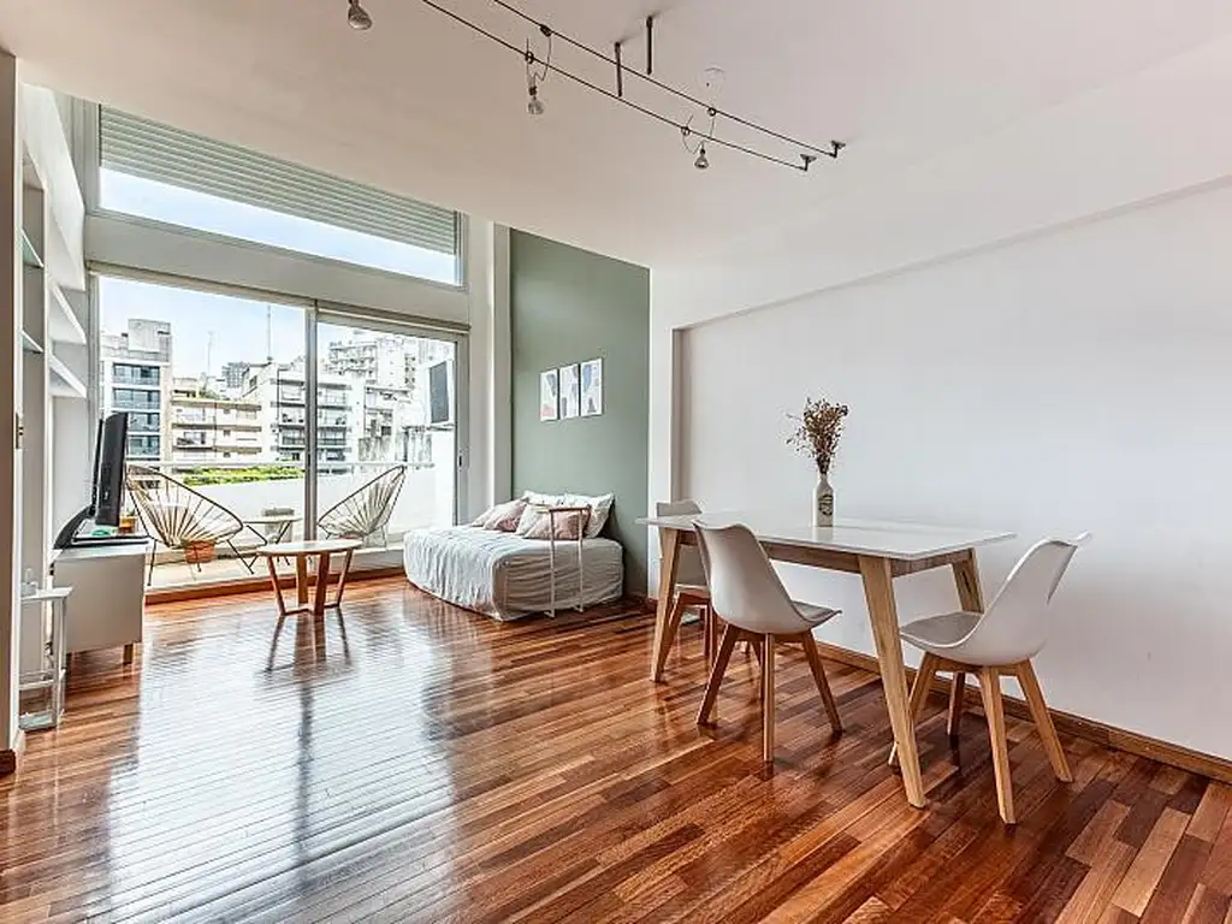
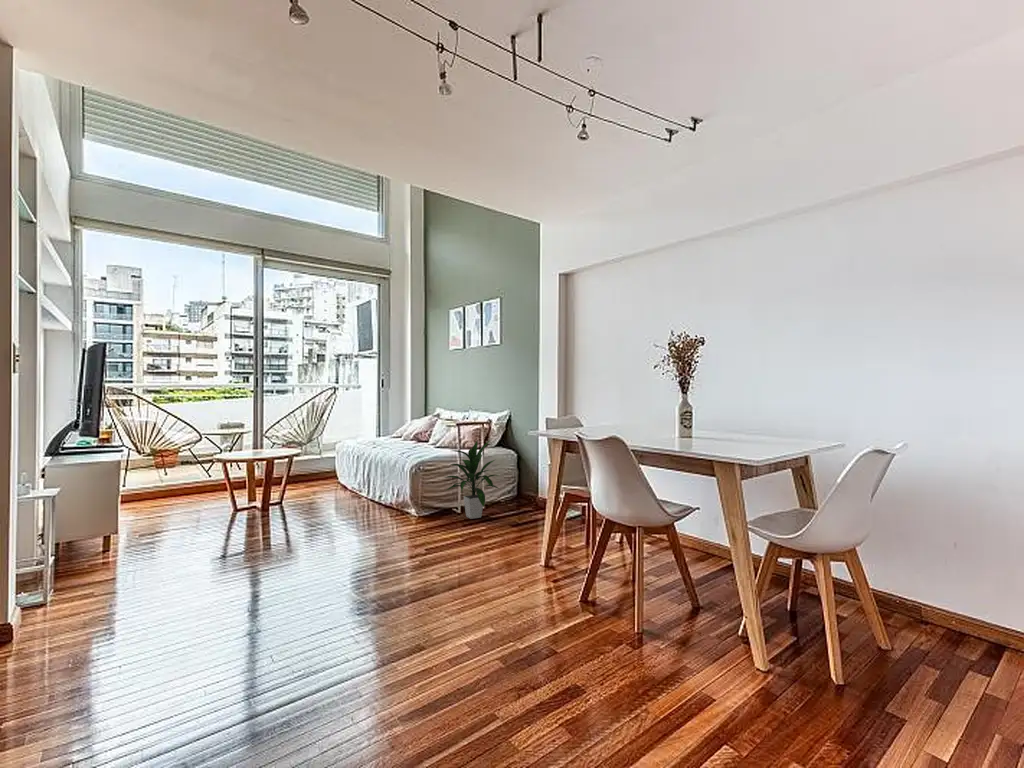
+ indoor plant [443,440,501,520]
